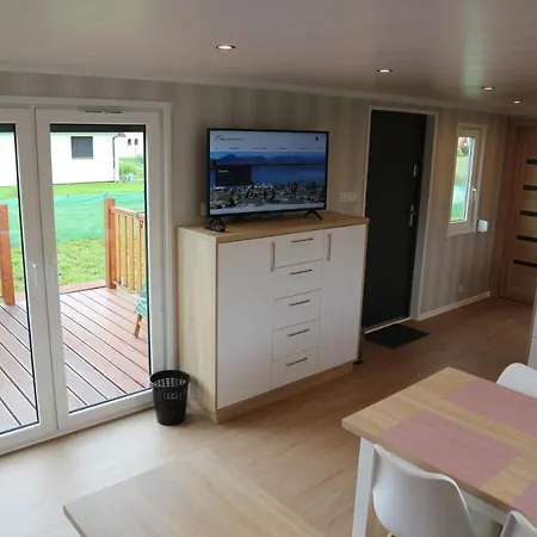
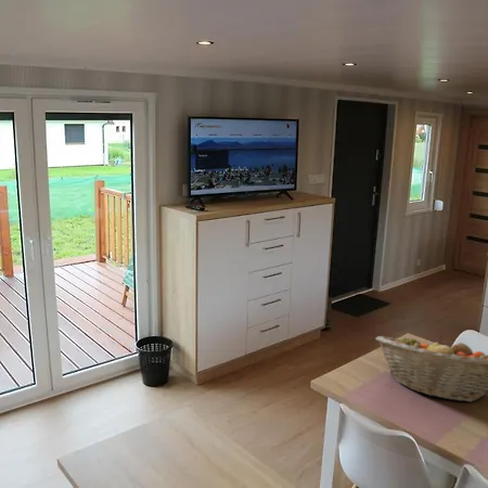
+ fruit basket [374,335,488,403]
